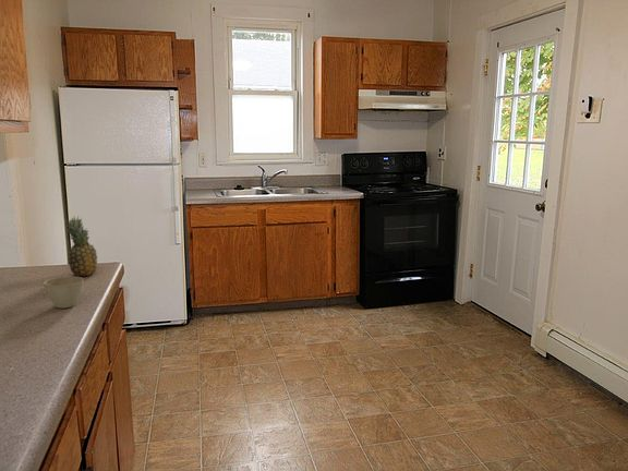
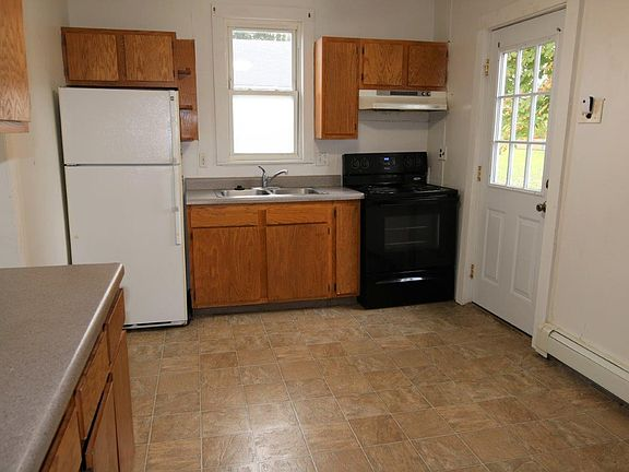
- flower pot [43,276,85,310]
- fruit [64,215,98,277]
